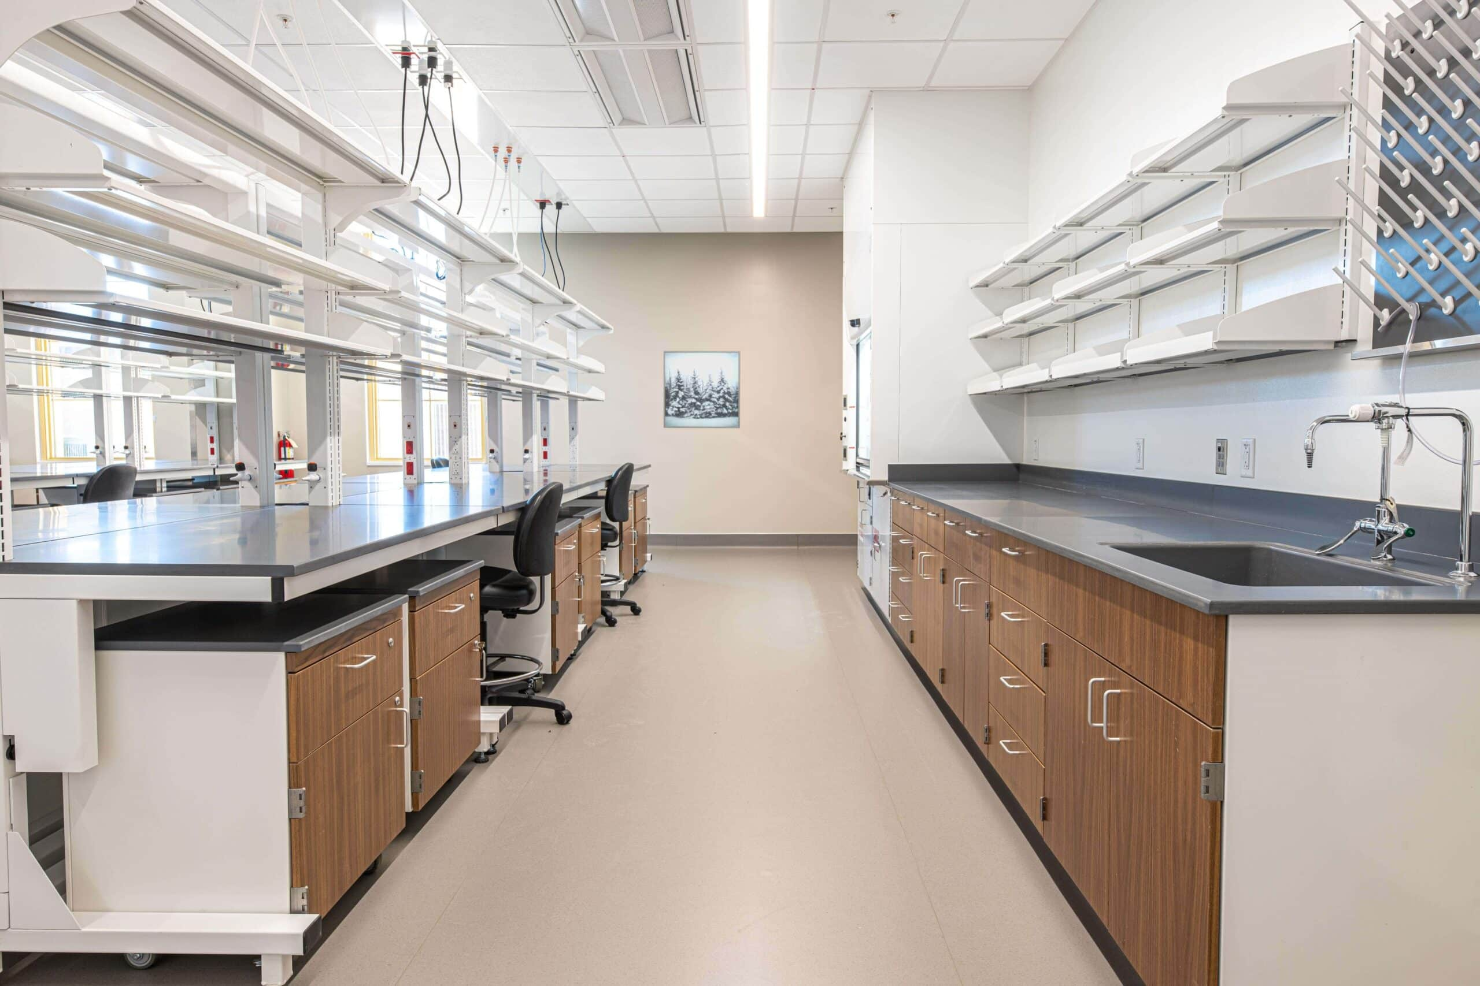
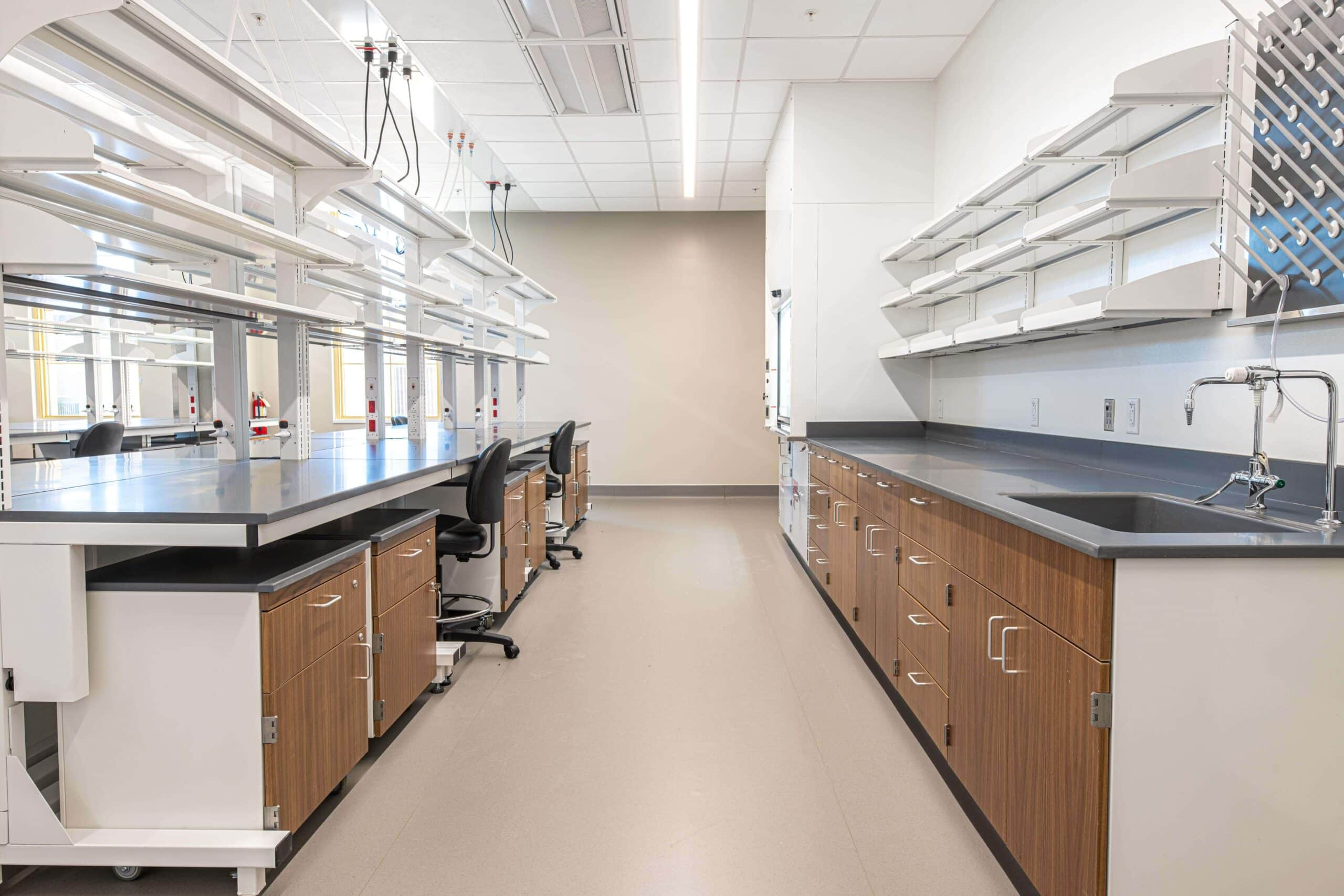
- wall art [663,351,741,428]
